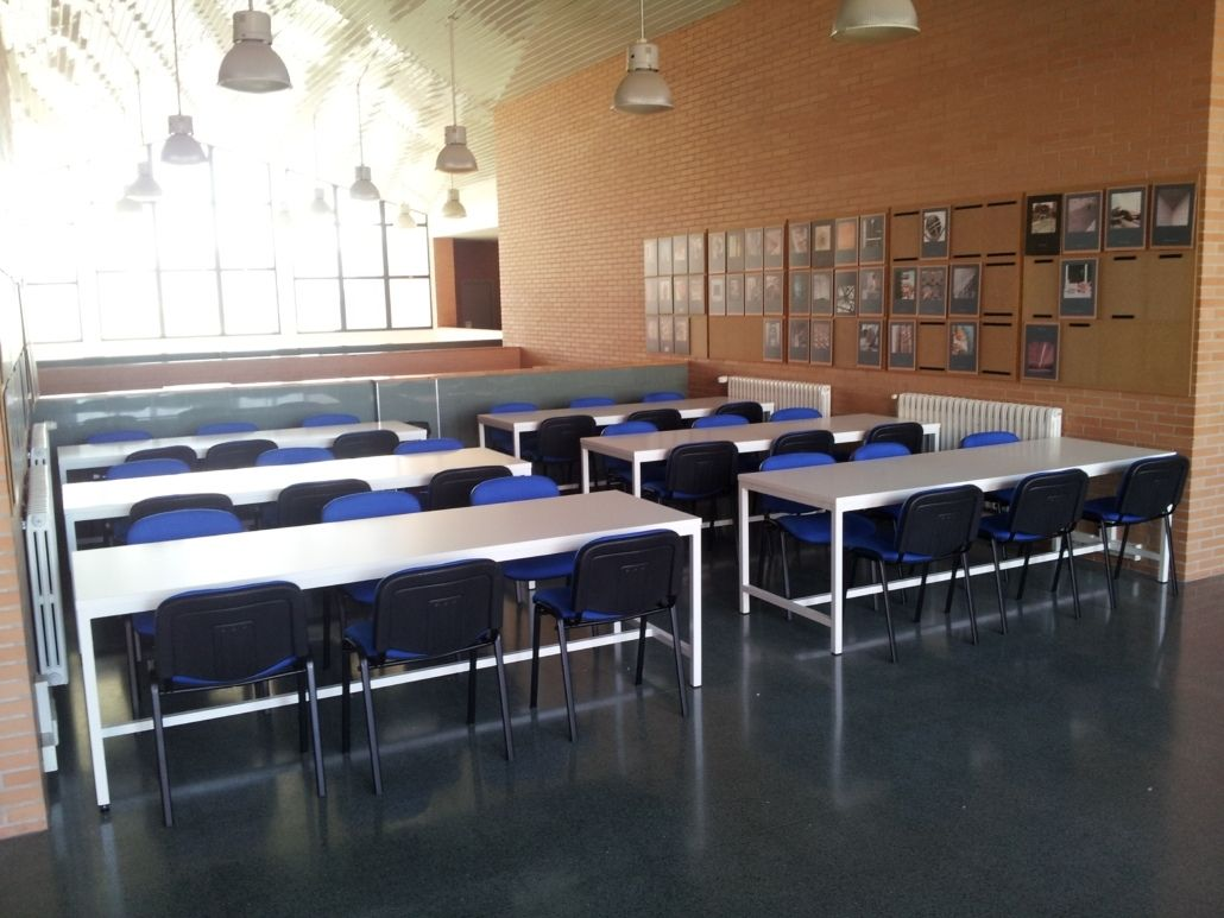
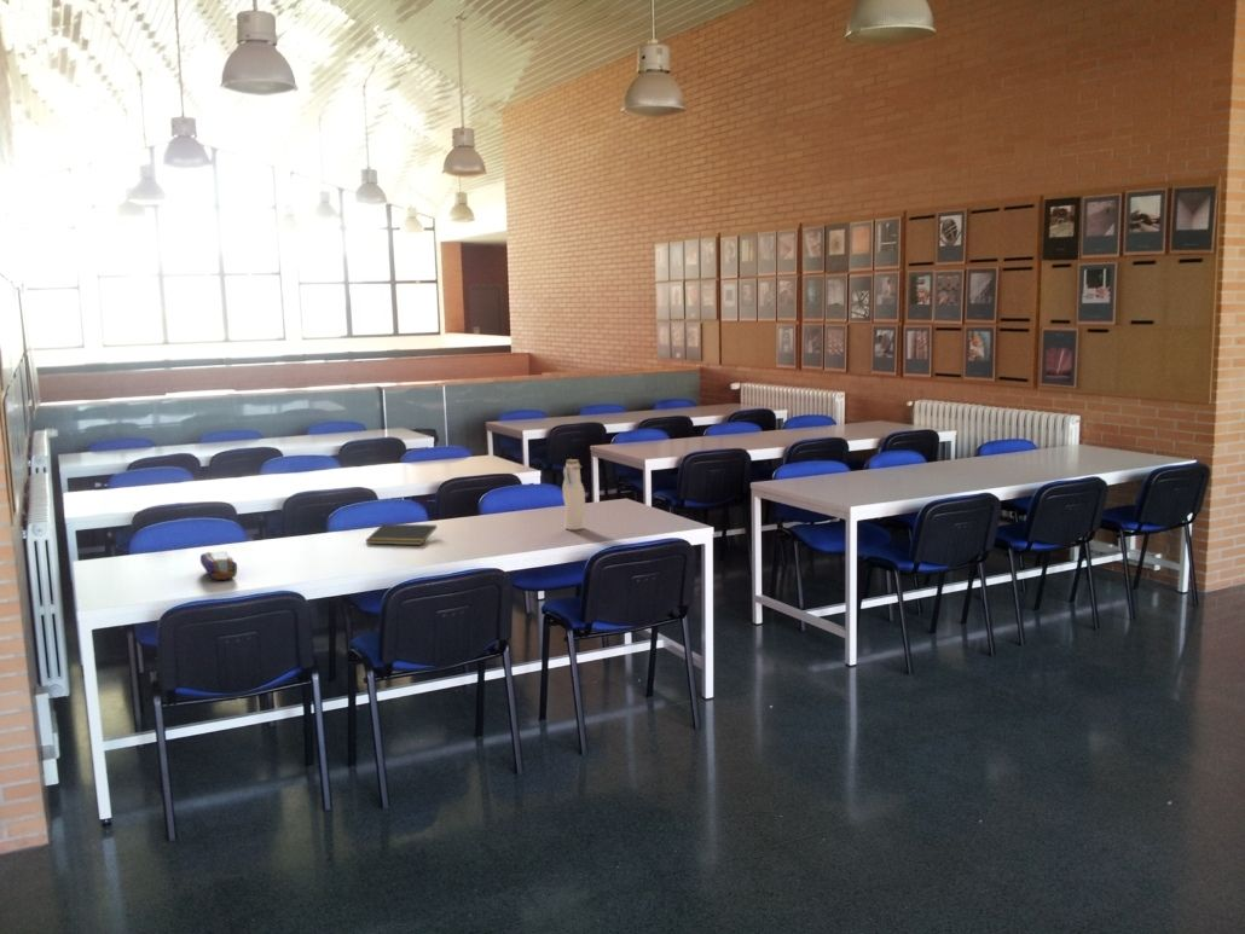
+ notepad [364,523,438,546]
+ pencil case [199,550,238,581]
+ water bottle [561,458,586,530]
